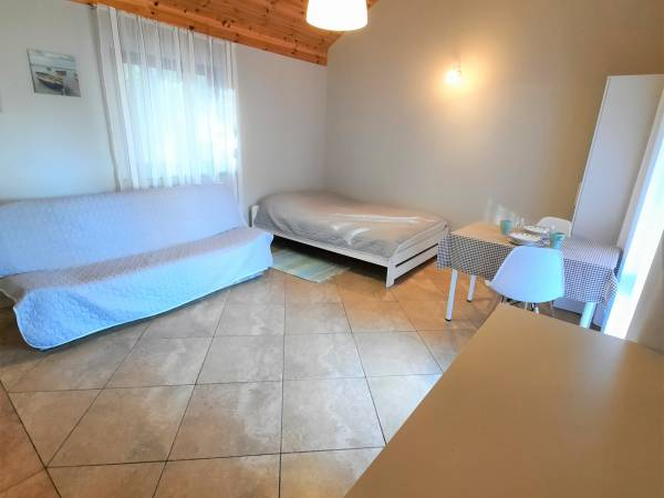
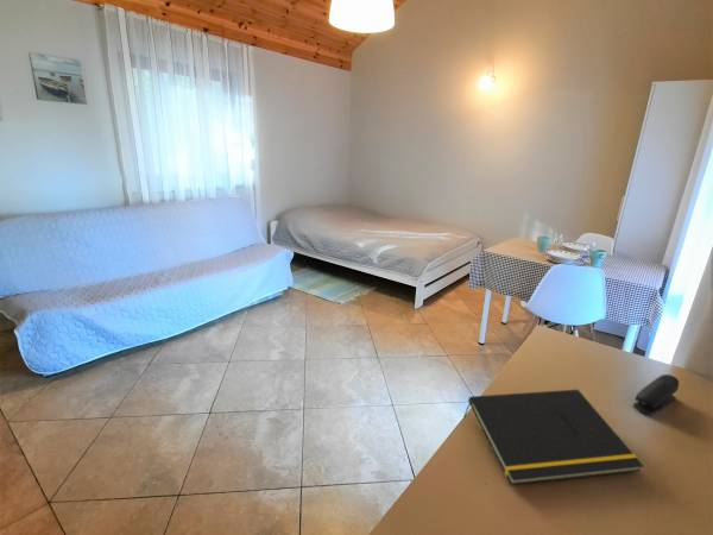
+ stapler [632,373,680,416]
+ notepad [463,389,644,486]
